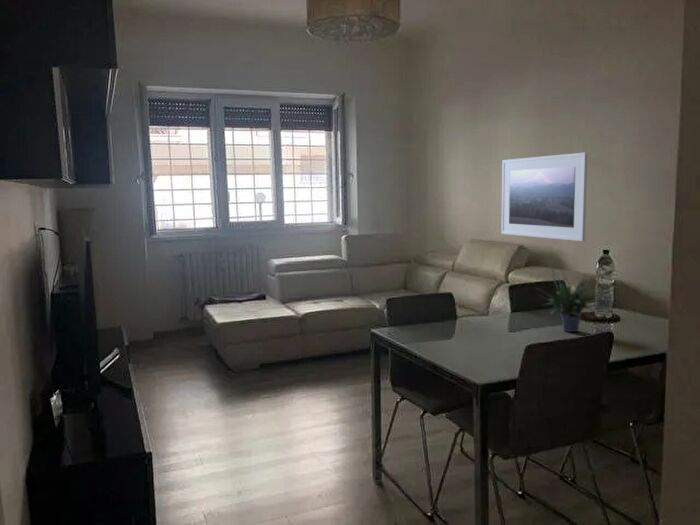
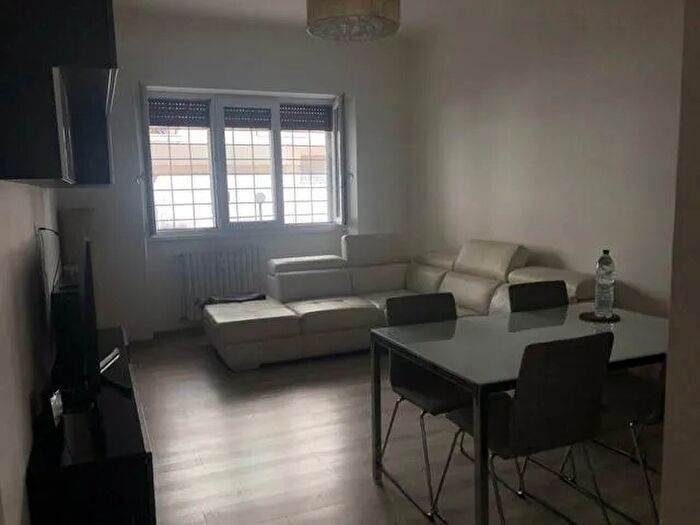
- potted plant [534,267,607,333]
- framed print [500,151,589,242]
